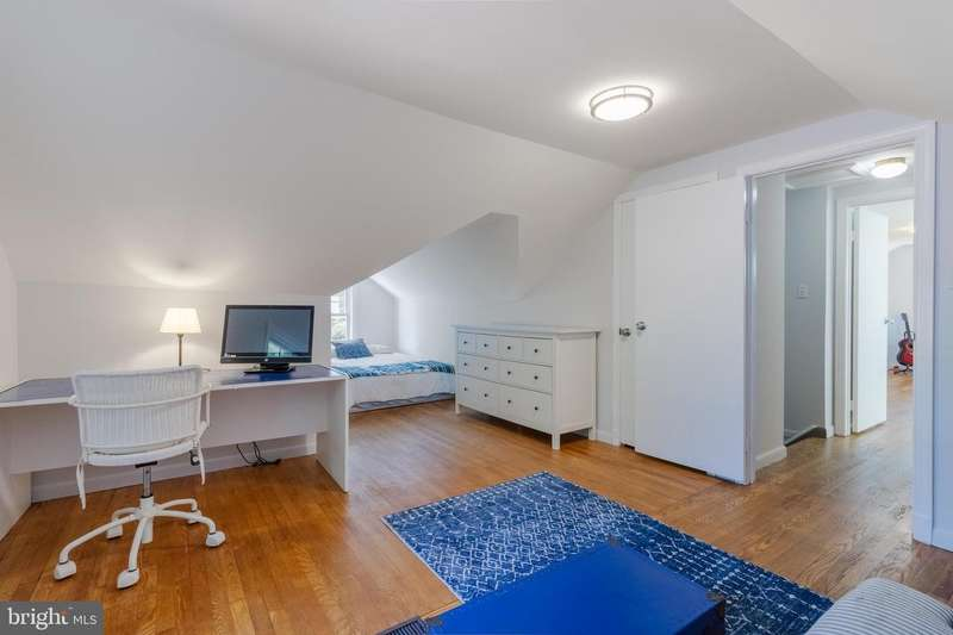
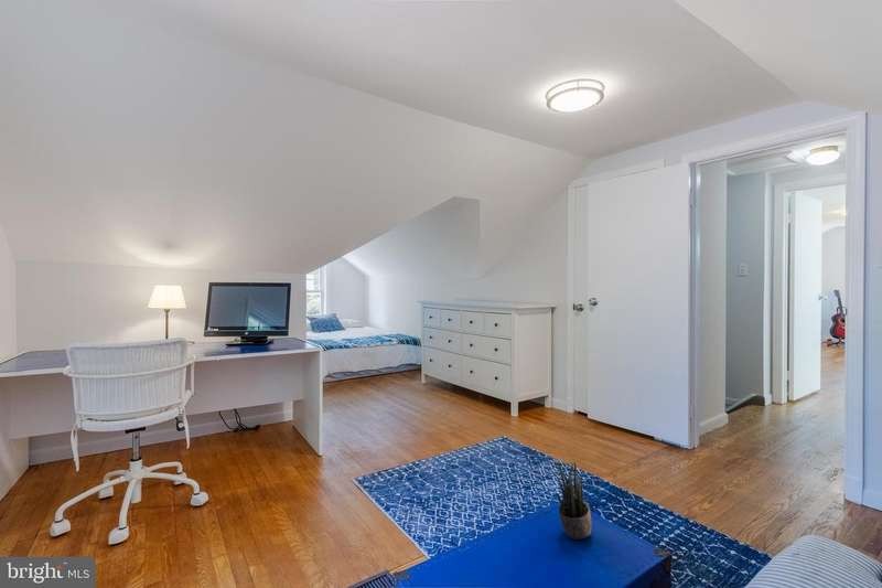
+ potted plant [553,460,592,541]
